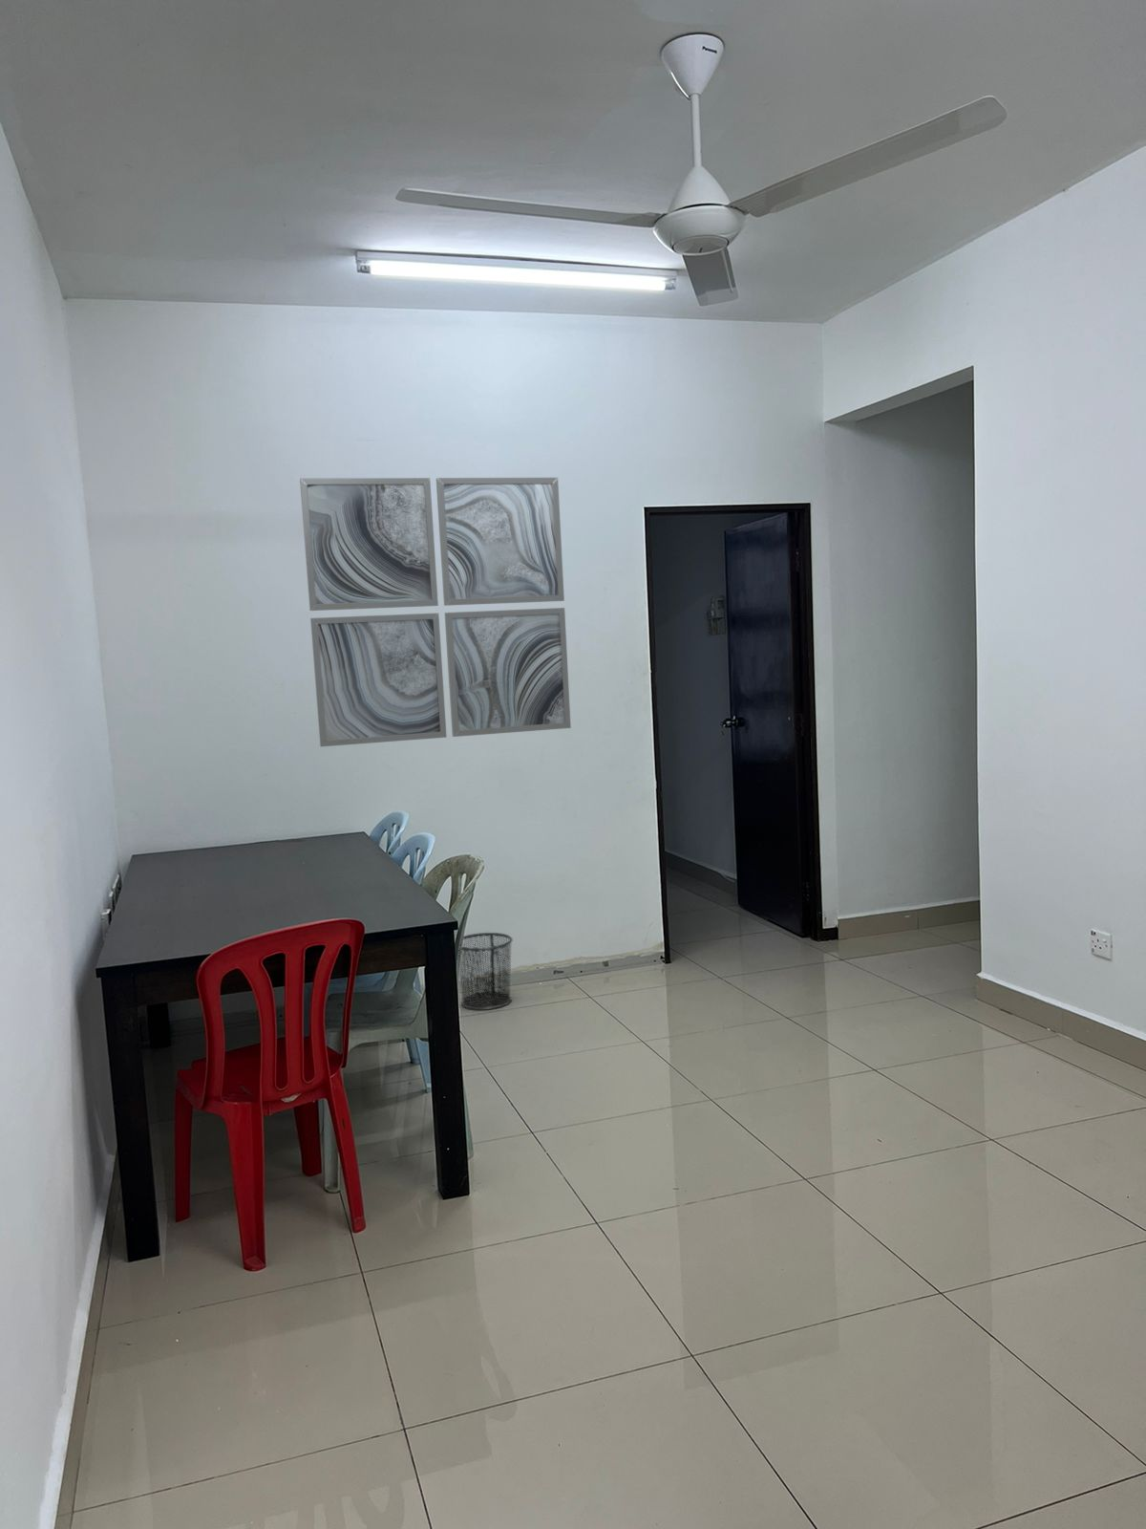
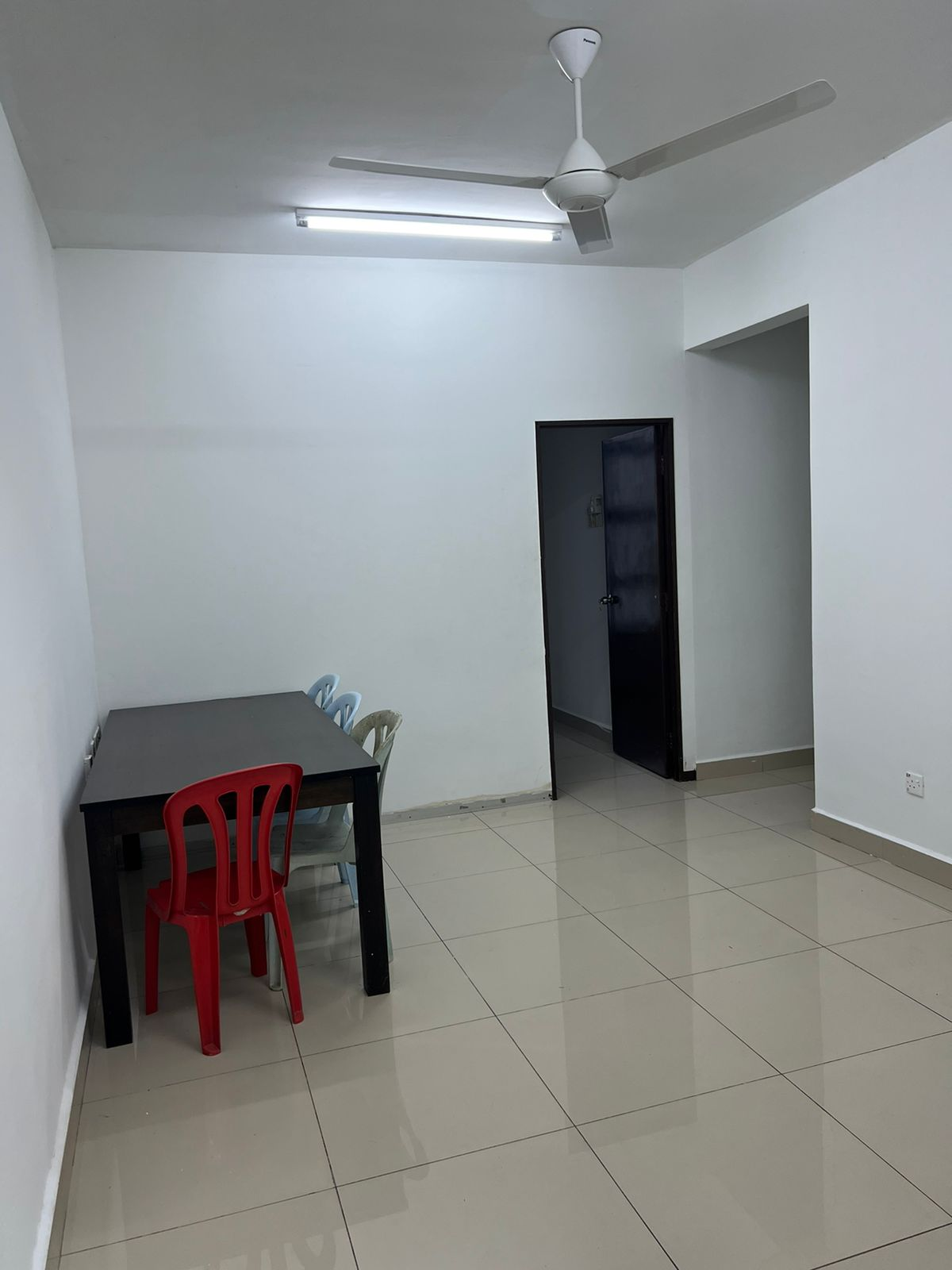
- wall art [299,477,572,748]
- waste bin [459,932,514,1011]
